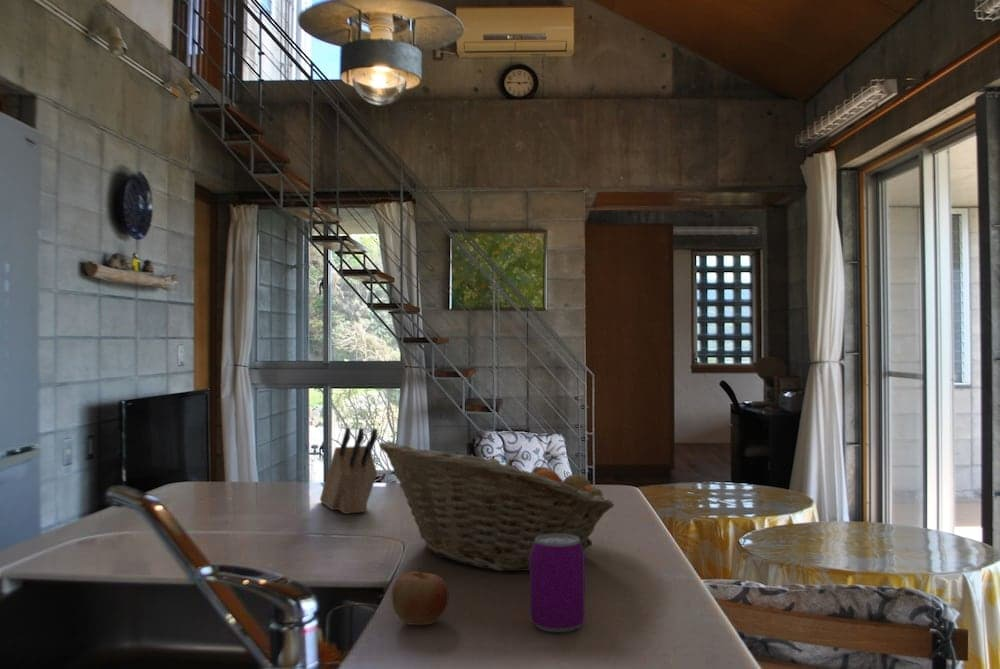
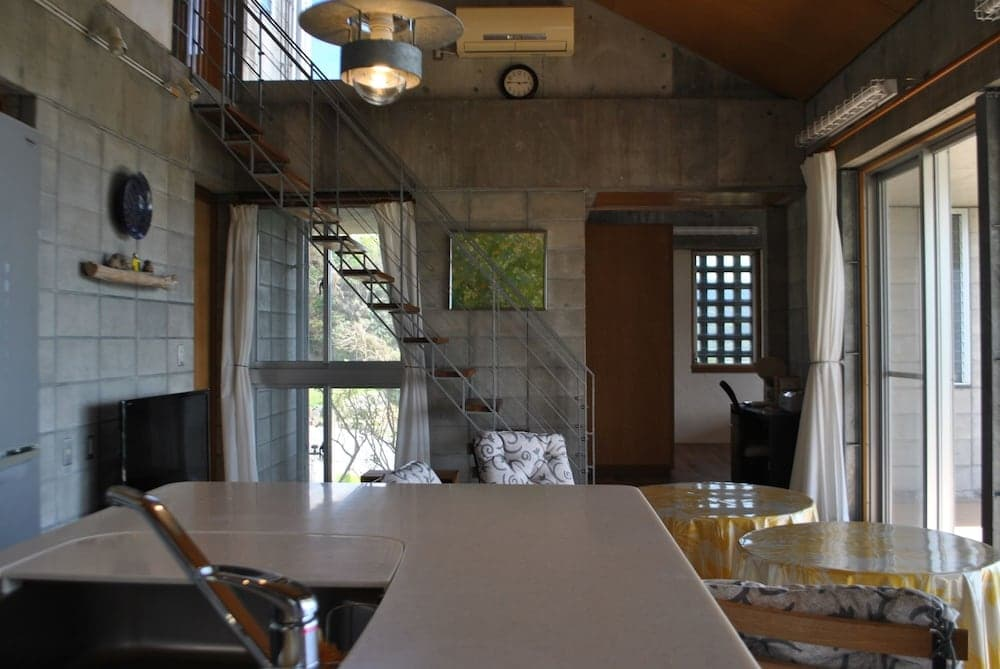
- fruit basket [378,440,615,572]
- knife block [319,427,378,515]
- apple [391,565,450,626]
- beverage can [529,534,586,633]
